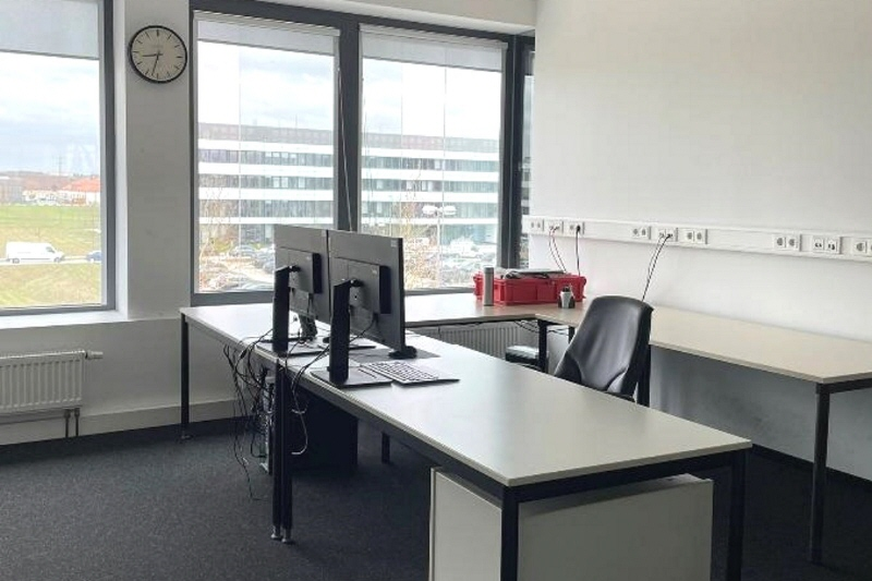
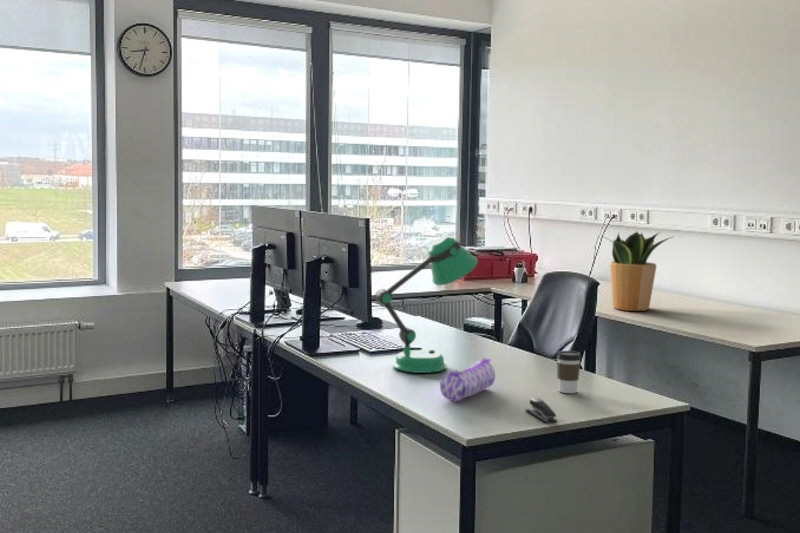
+ potted plant [602,231,675,312]
+ coffee cup [555,350,582,394]
+ desk lamp [374,235,479,374]
+ pencil case [439,357,496,402]
+ stapler [524,397,559,424]
